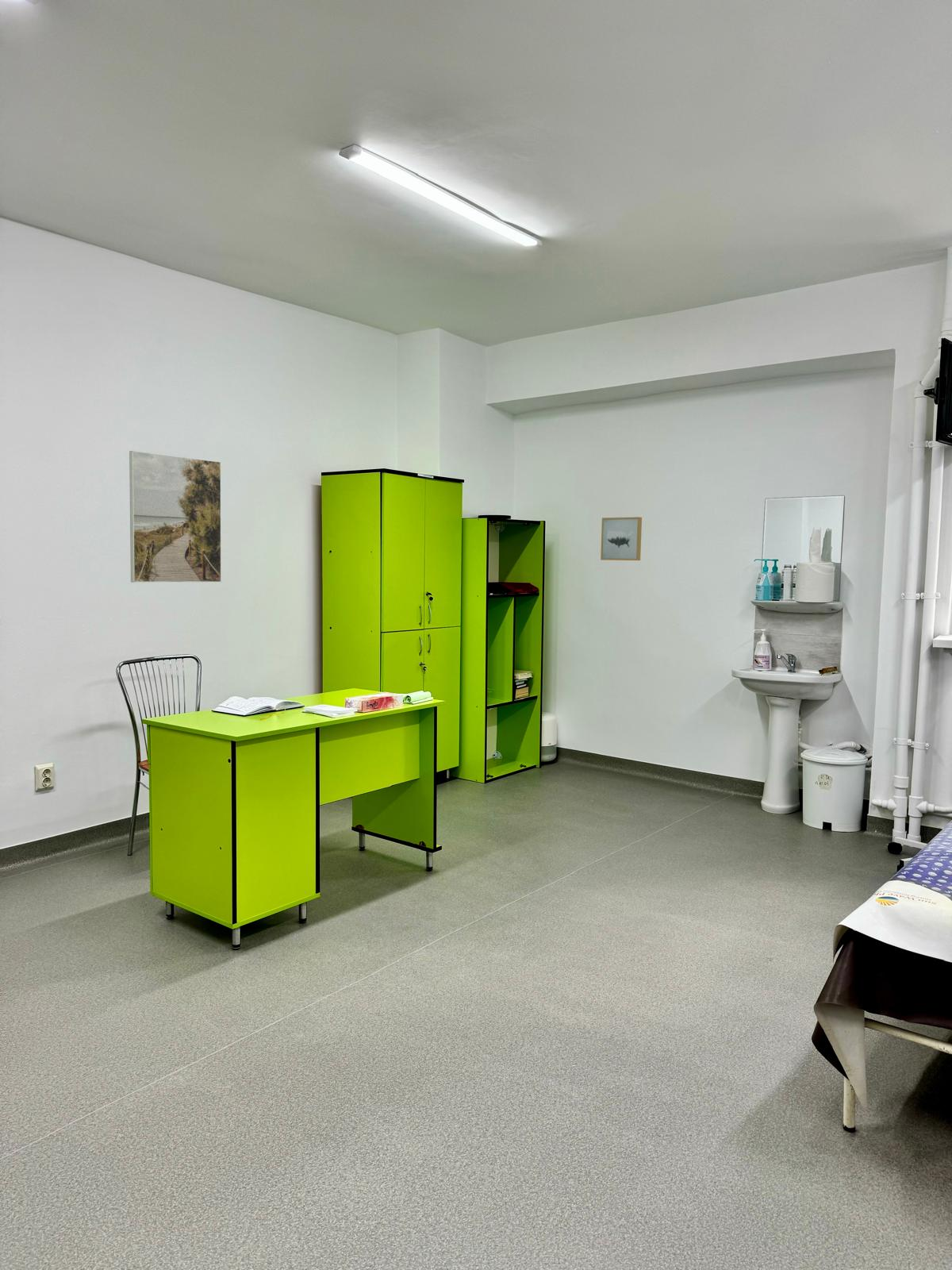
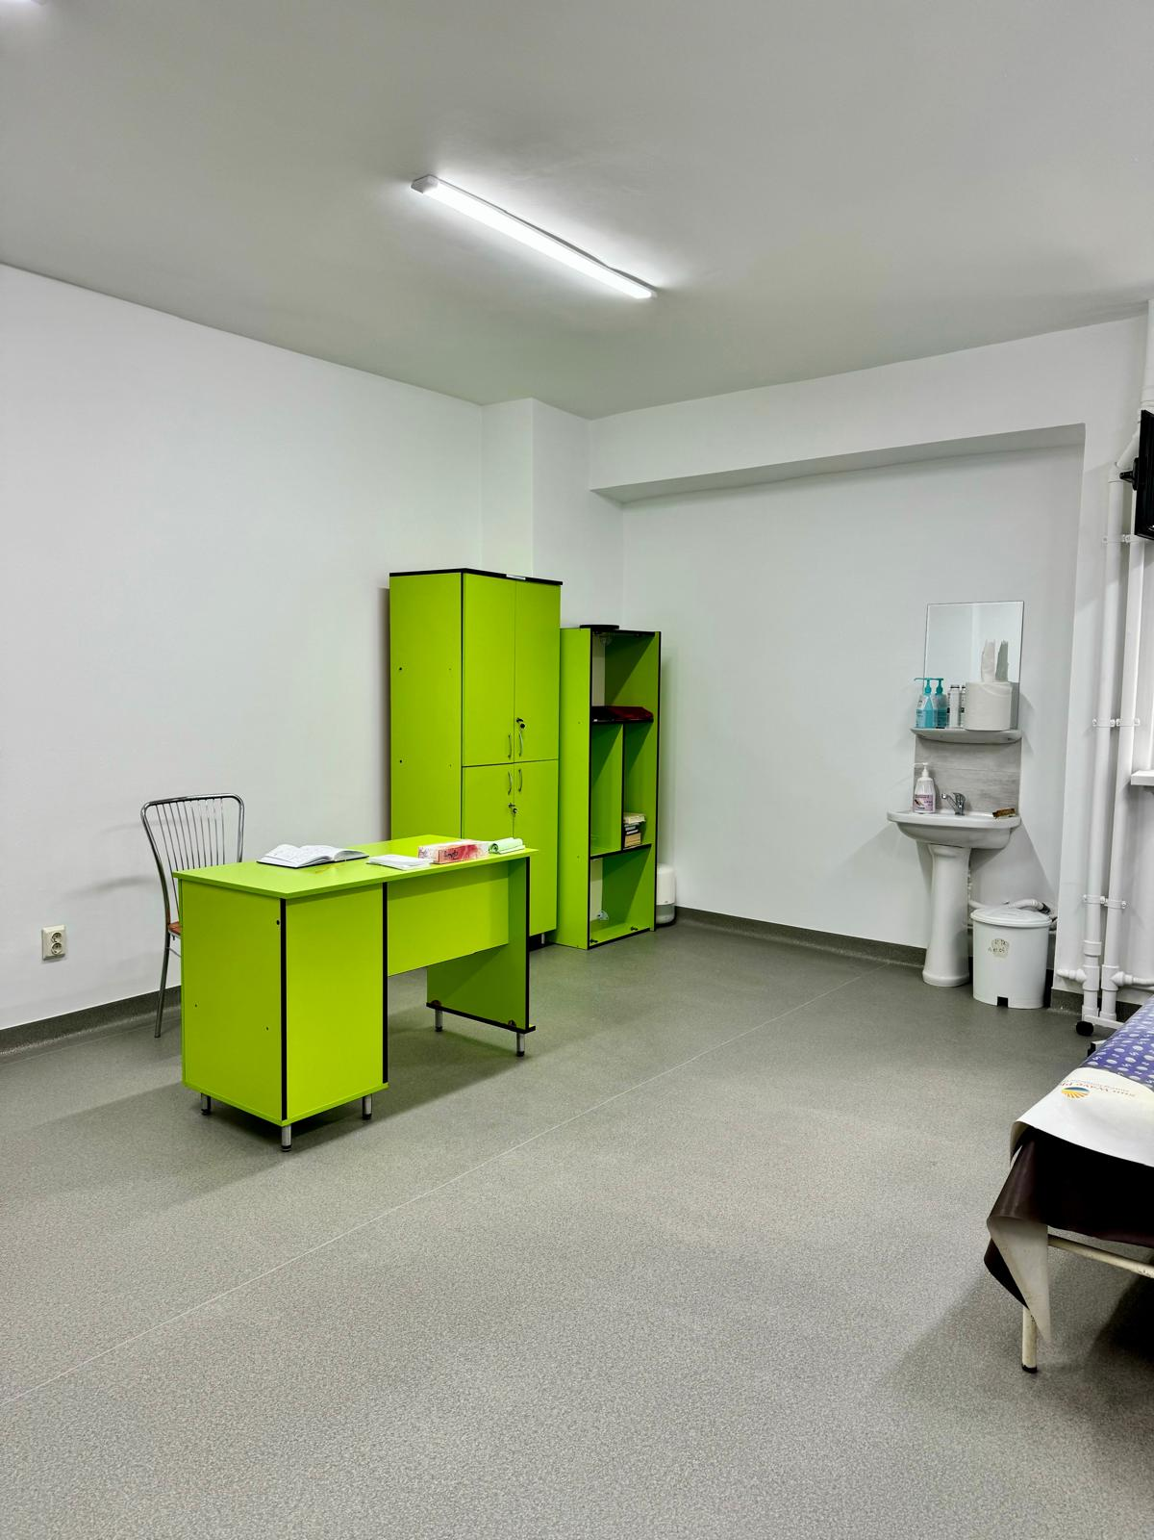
- wall art [600,516,643,561]
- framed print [129,450,222,583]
